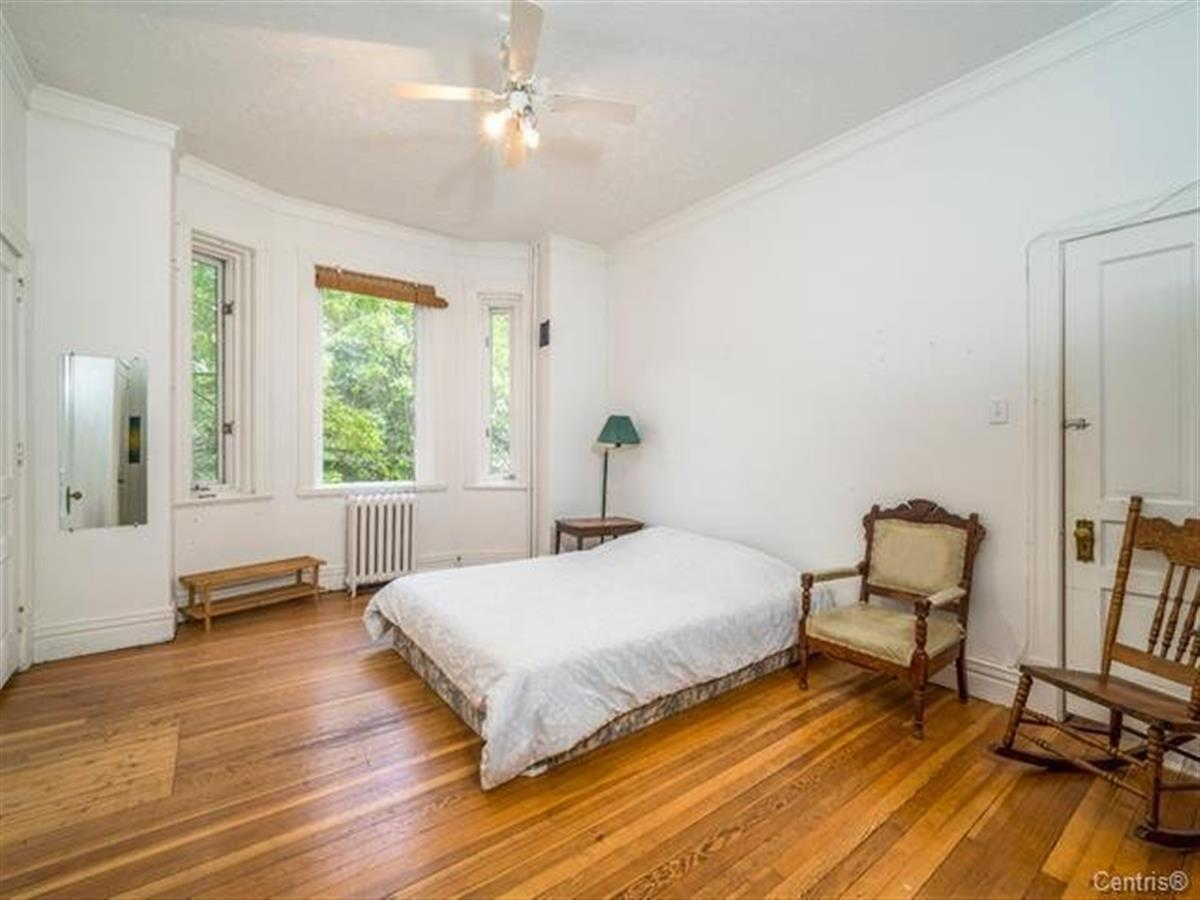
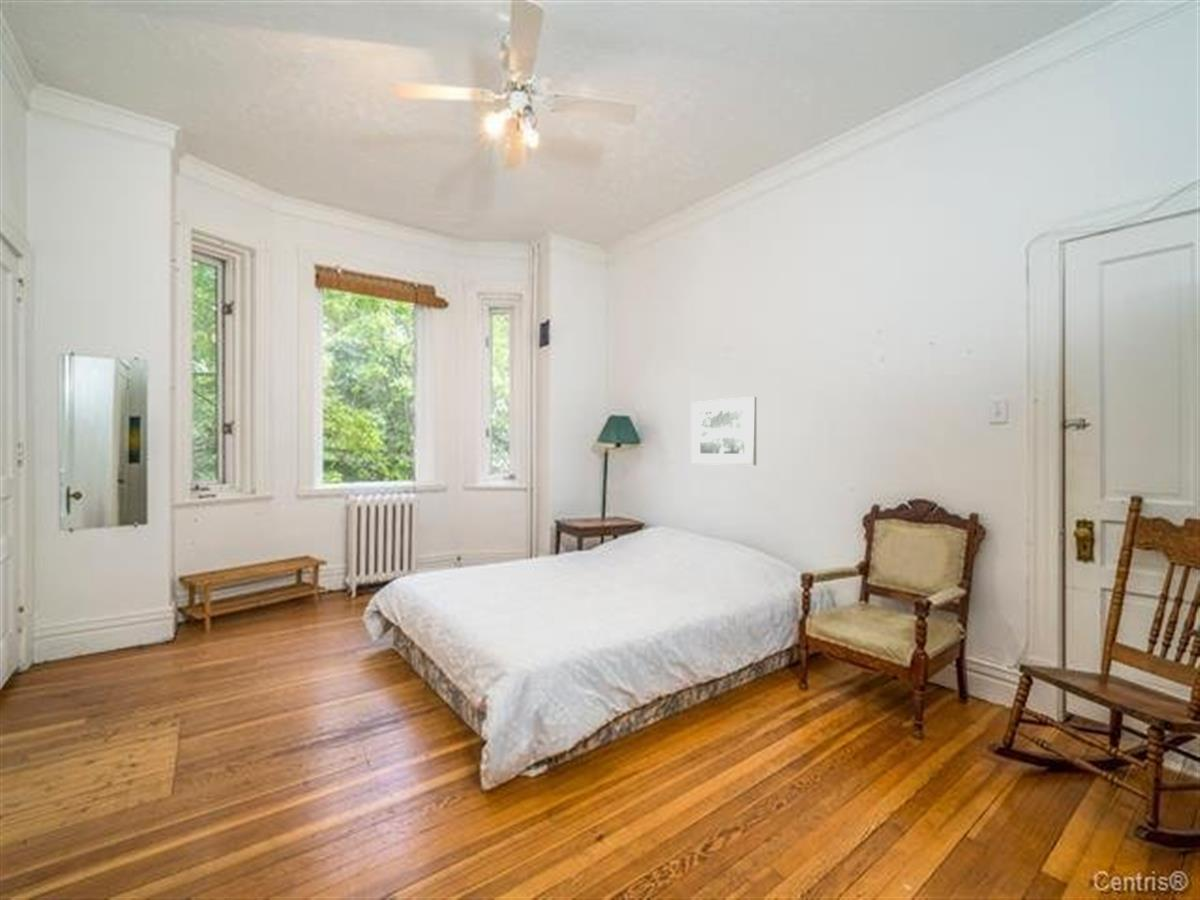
+ wall art [690,396,757,467]
